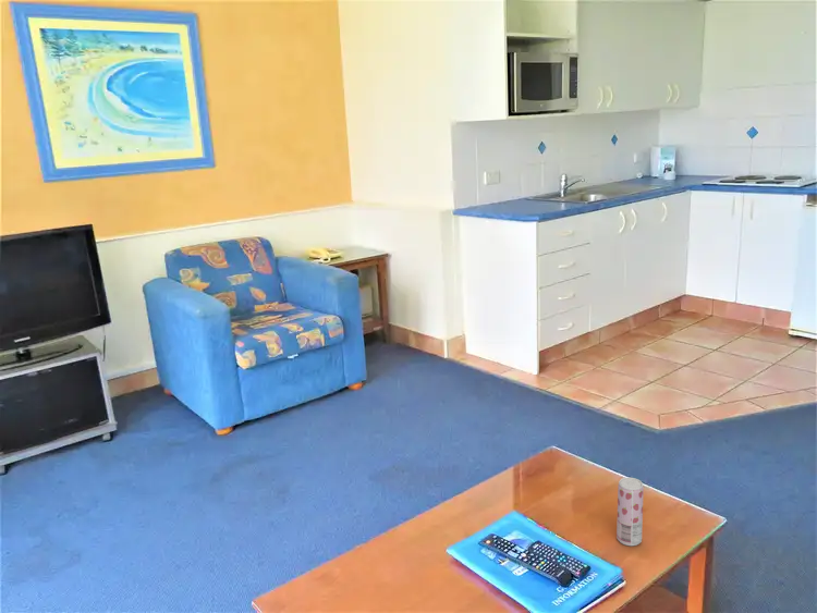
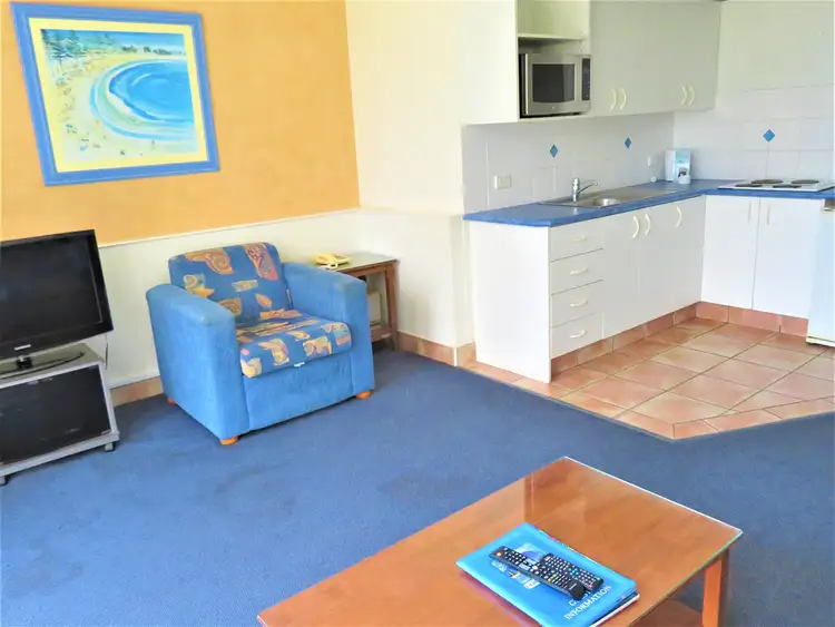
- beverage can [615,477,645,547]
